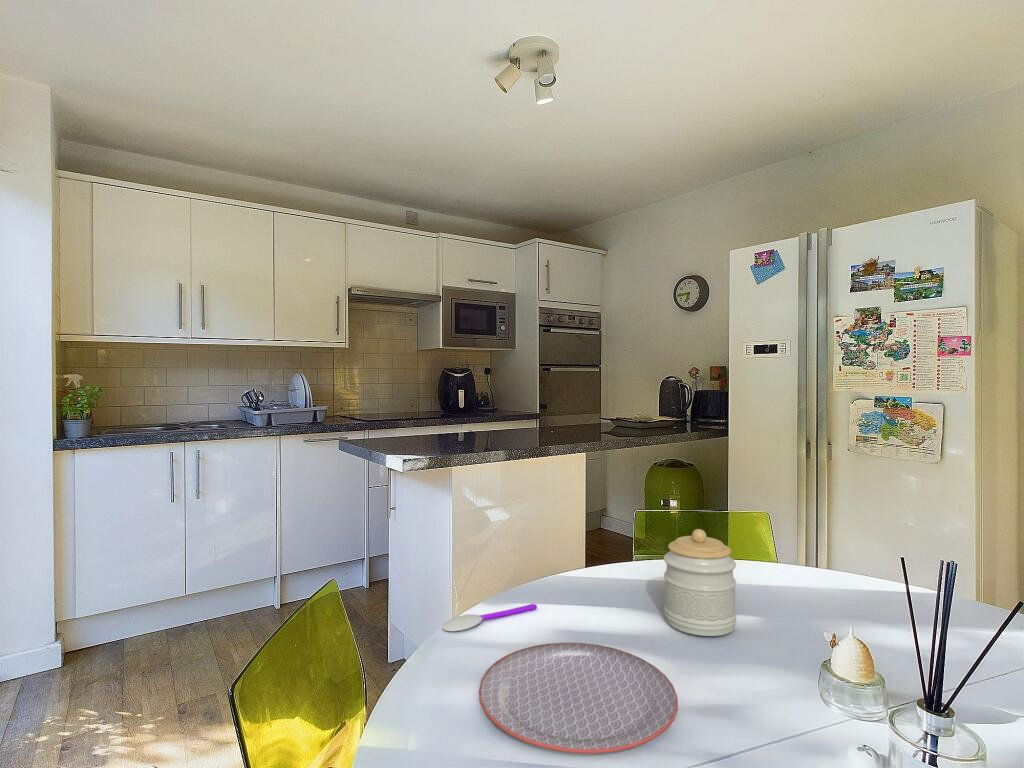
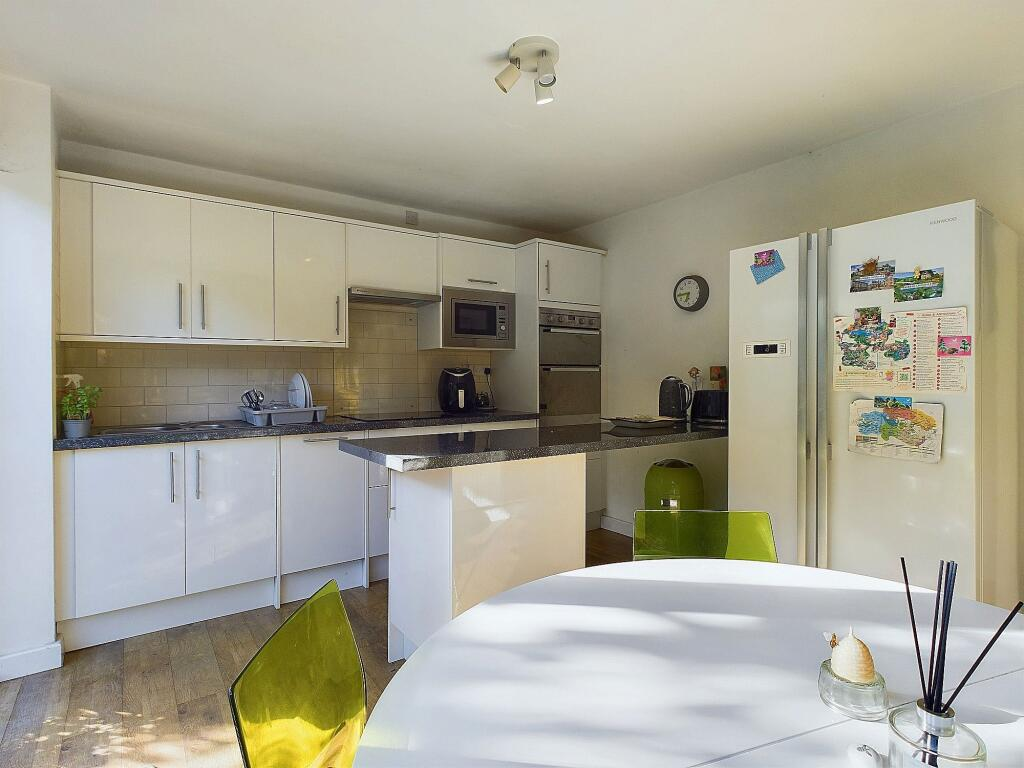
- plate [478,642,679,755]
- jar [663,528,737,637]
- spoon [441,603,538,632]
